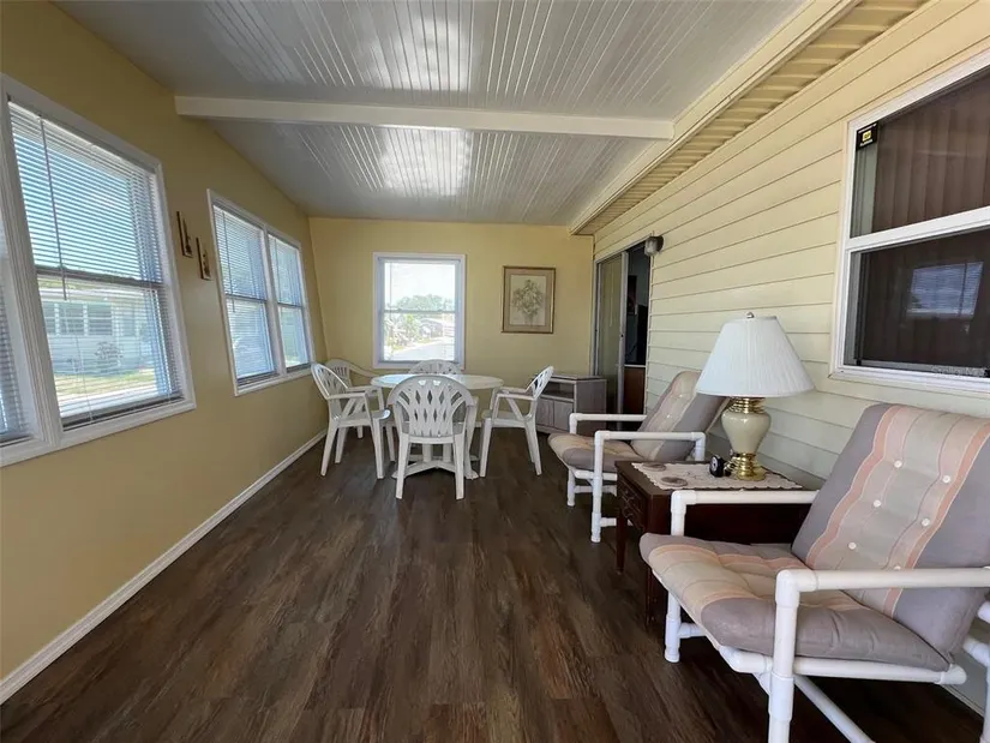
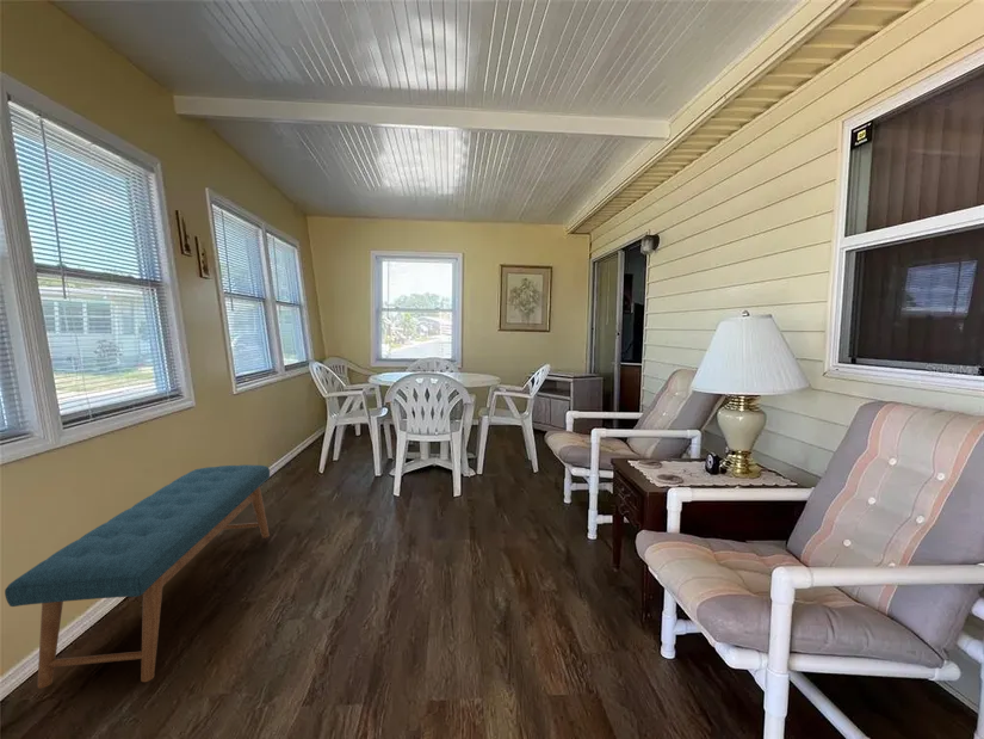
+ bench [4,463,271,689]
